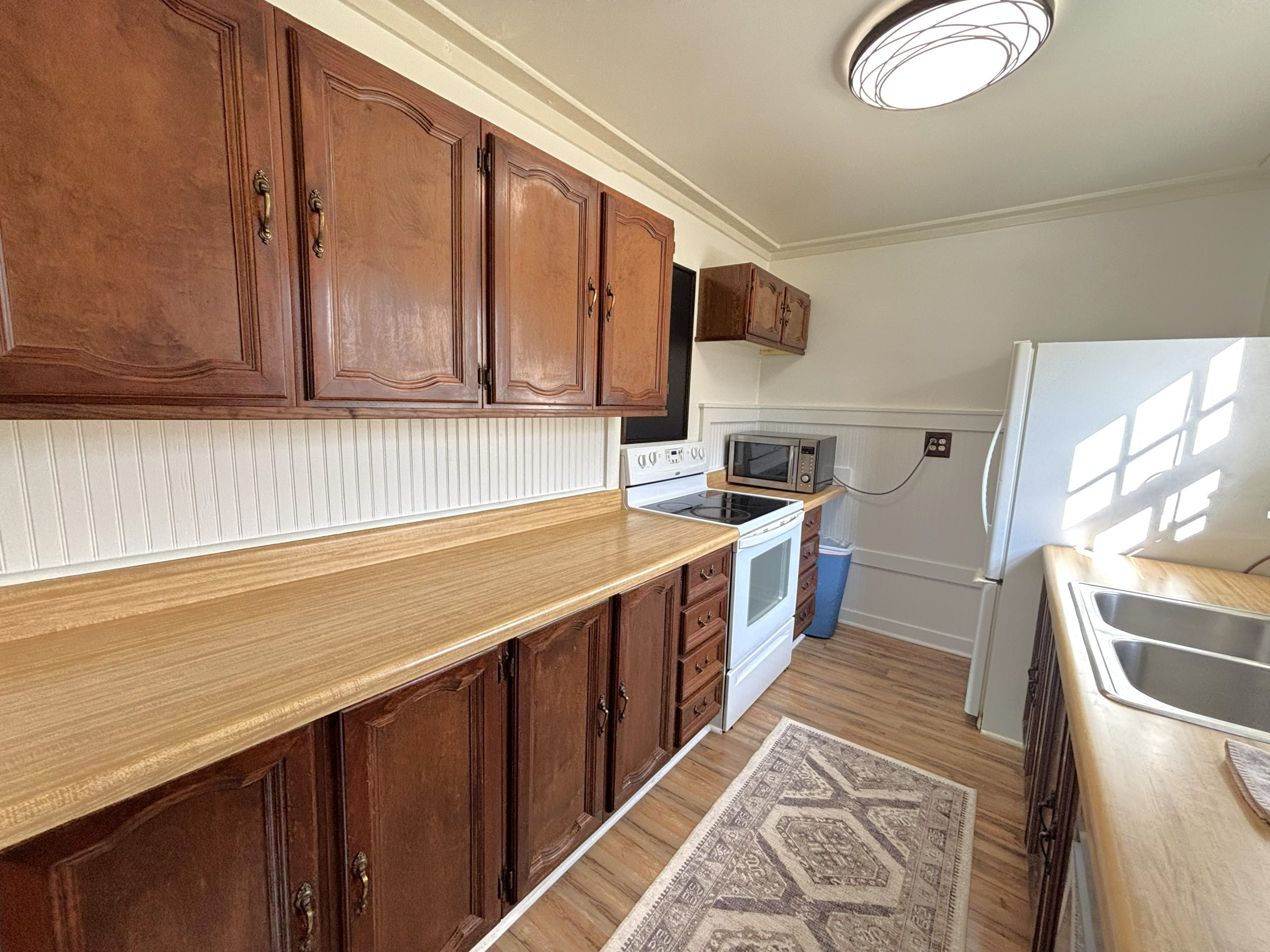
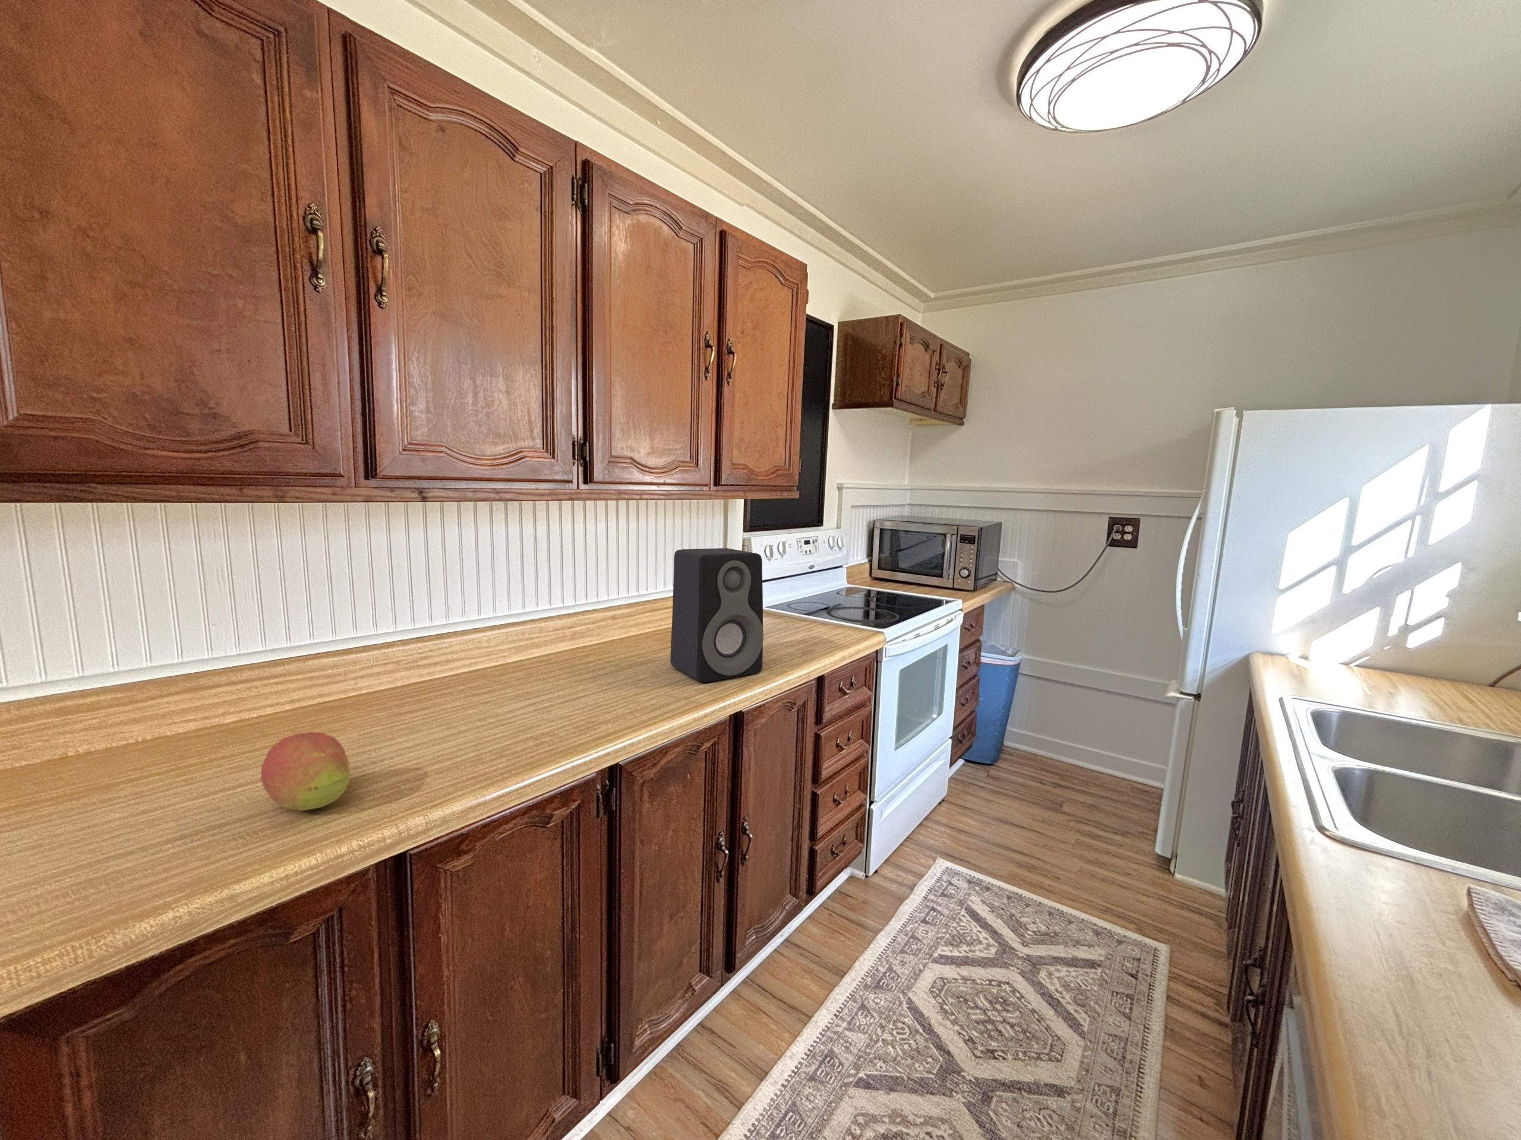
+ fruit [260,732,350,812]
+ speaker [669,547,764,683]
